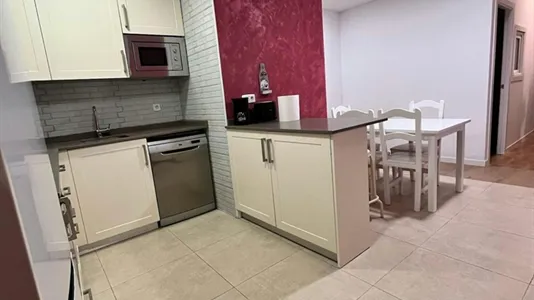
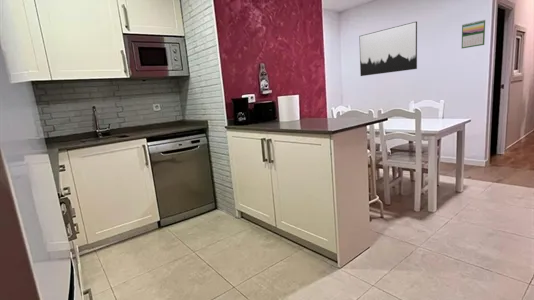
+ calendar [461,19,486,49]
+ wall art [358,20,418,77]
